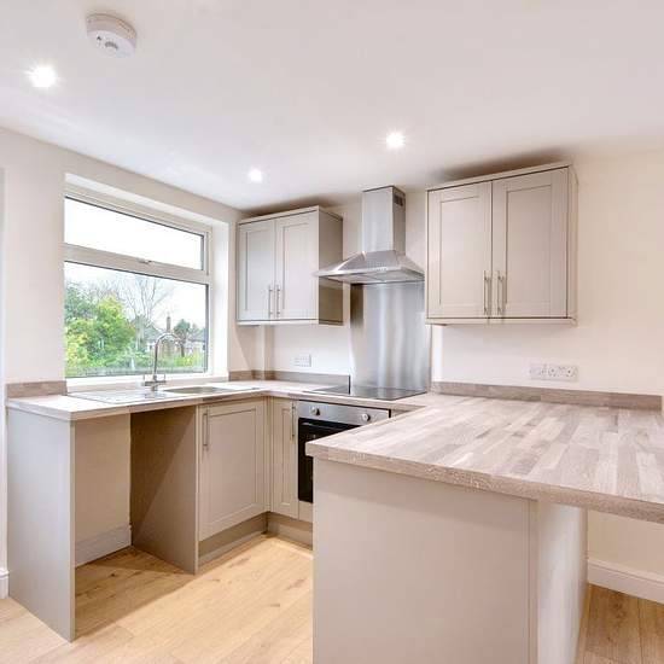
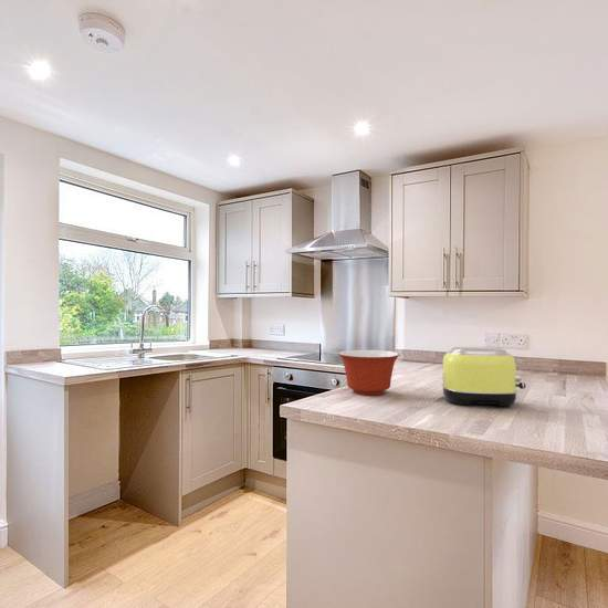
+ toaster [441,346,527,408]
+ mixing bowl [337,349,400,396]
